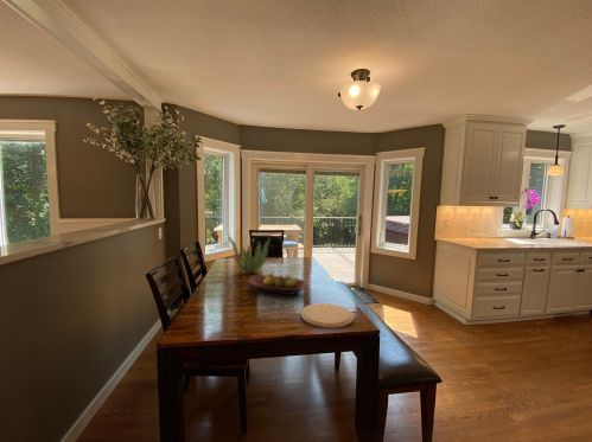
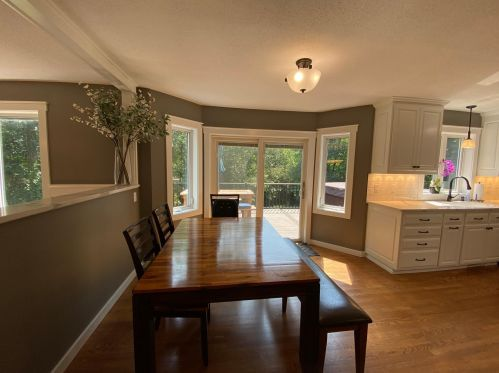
- plate [299,302,355,329]
- plant [227,235,272,274]
- fruit bowl [248,271,310,296]
